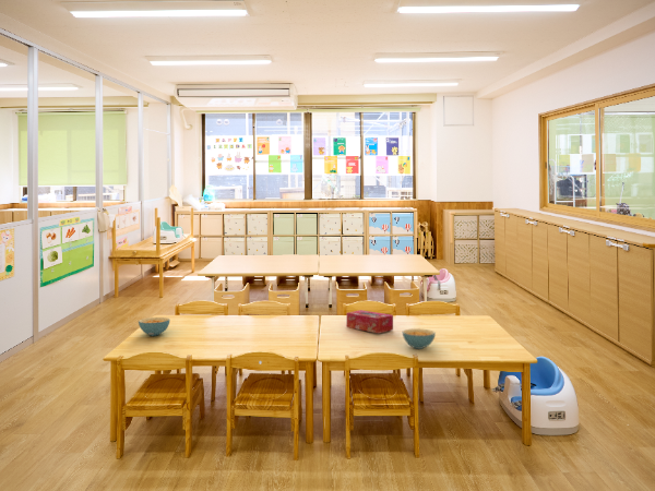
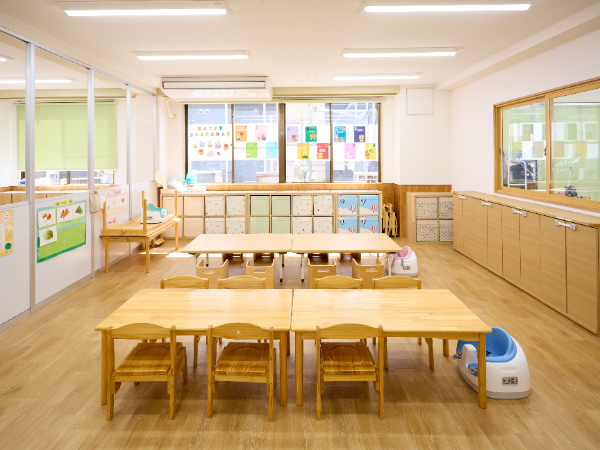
- cereal bowl [402,327,437,350]
- cereal bowl [138,316,171,337]
- tissue box [346,309,394,334]
